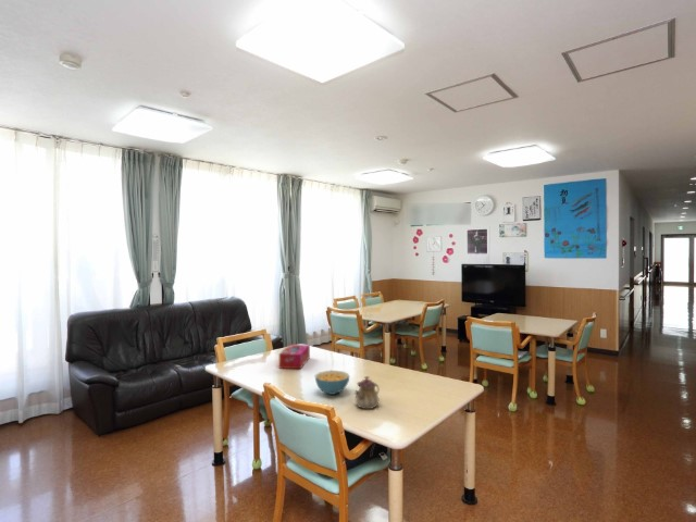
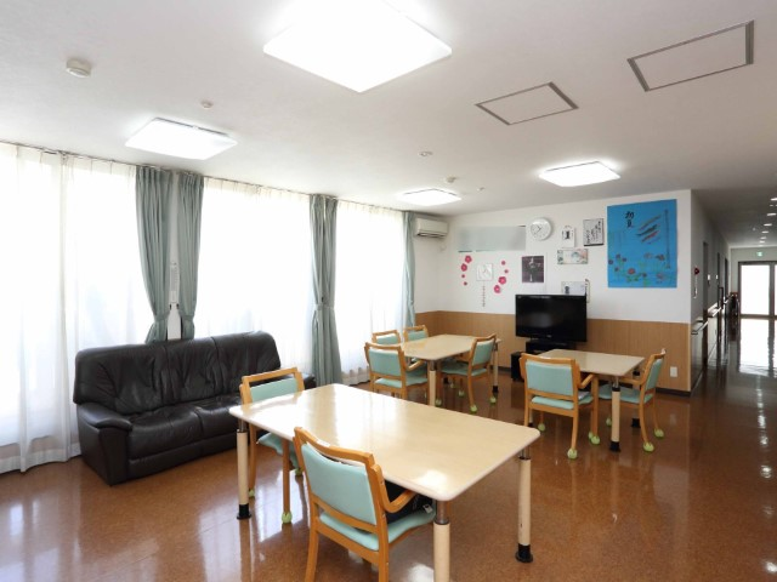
- tissue box [278,344,311,370]
- cereal bowl [314,370,350,396]
- teapot [353,375,381,410]
